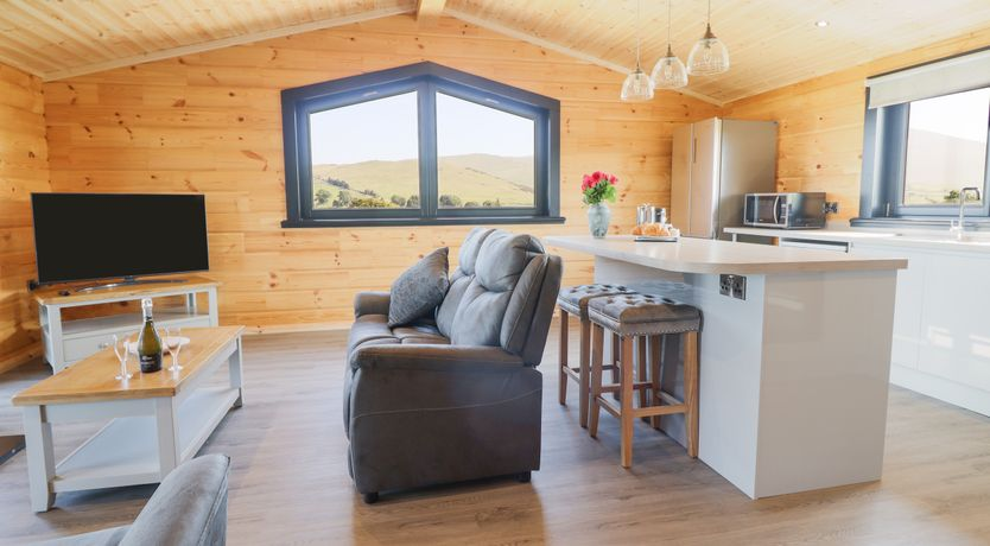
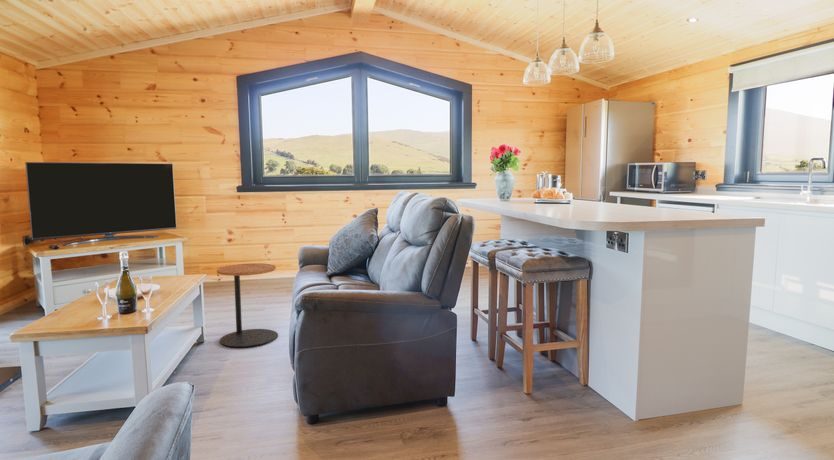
+ side table [216,263,279,348]
